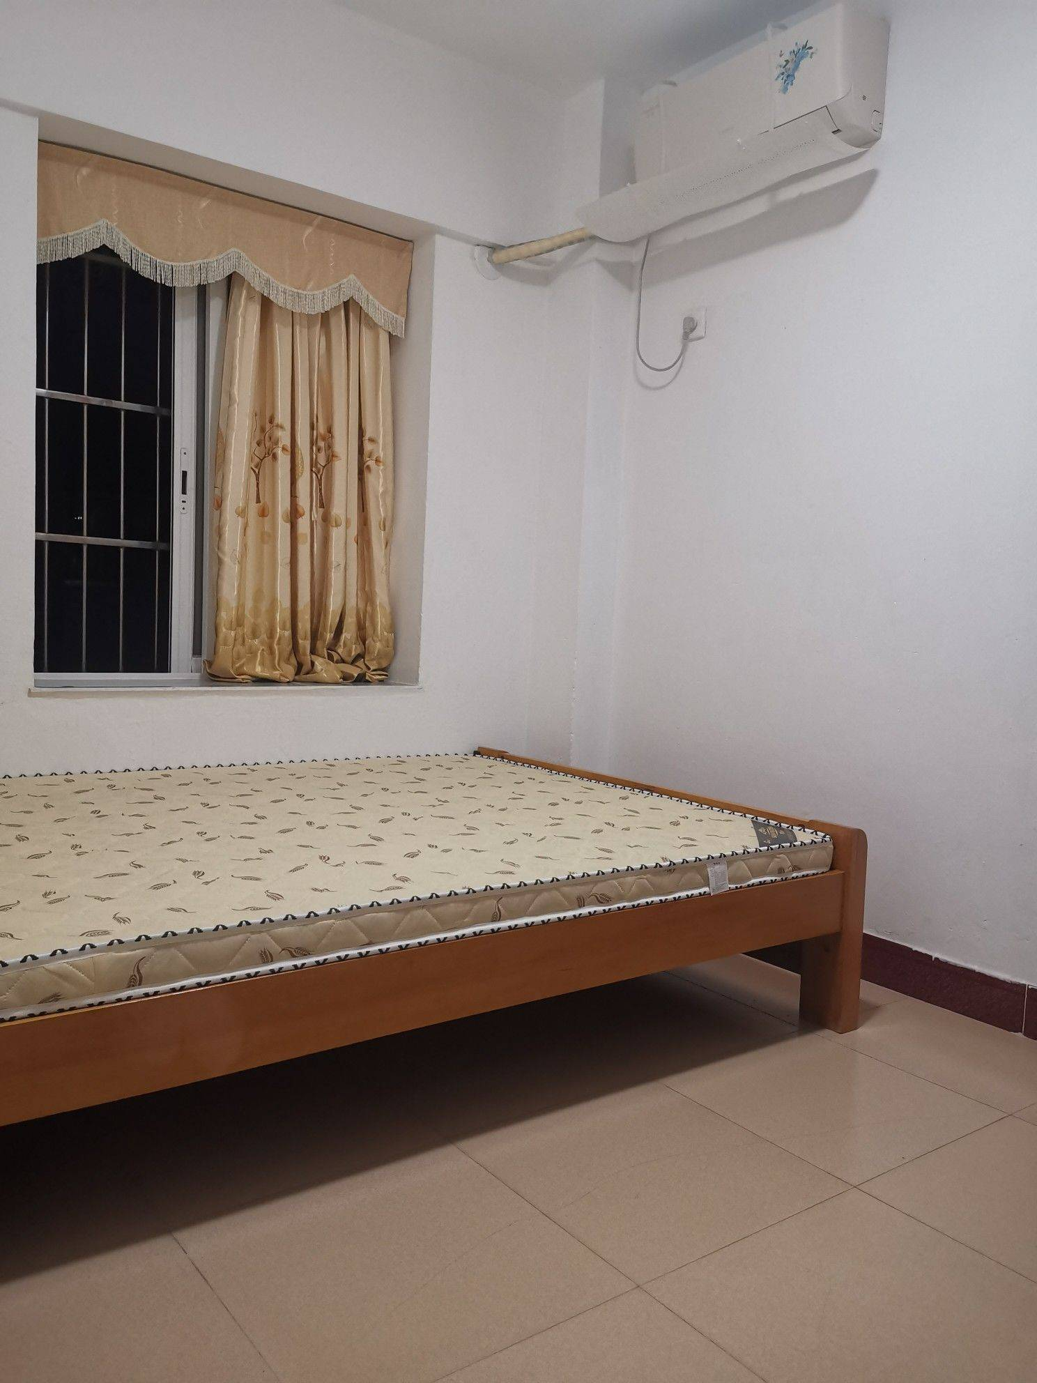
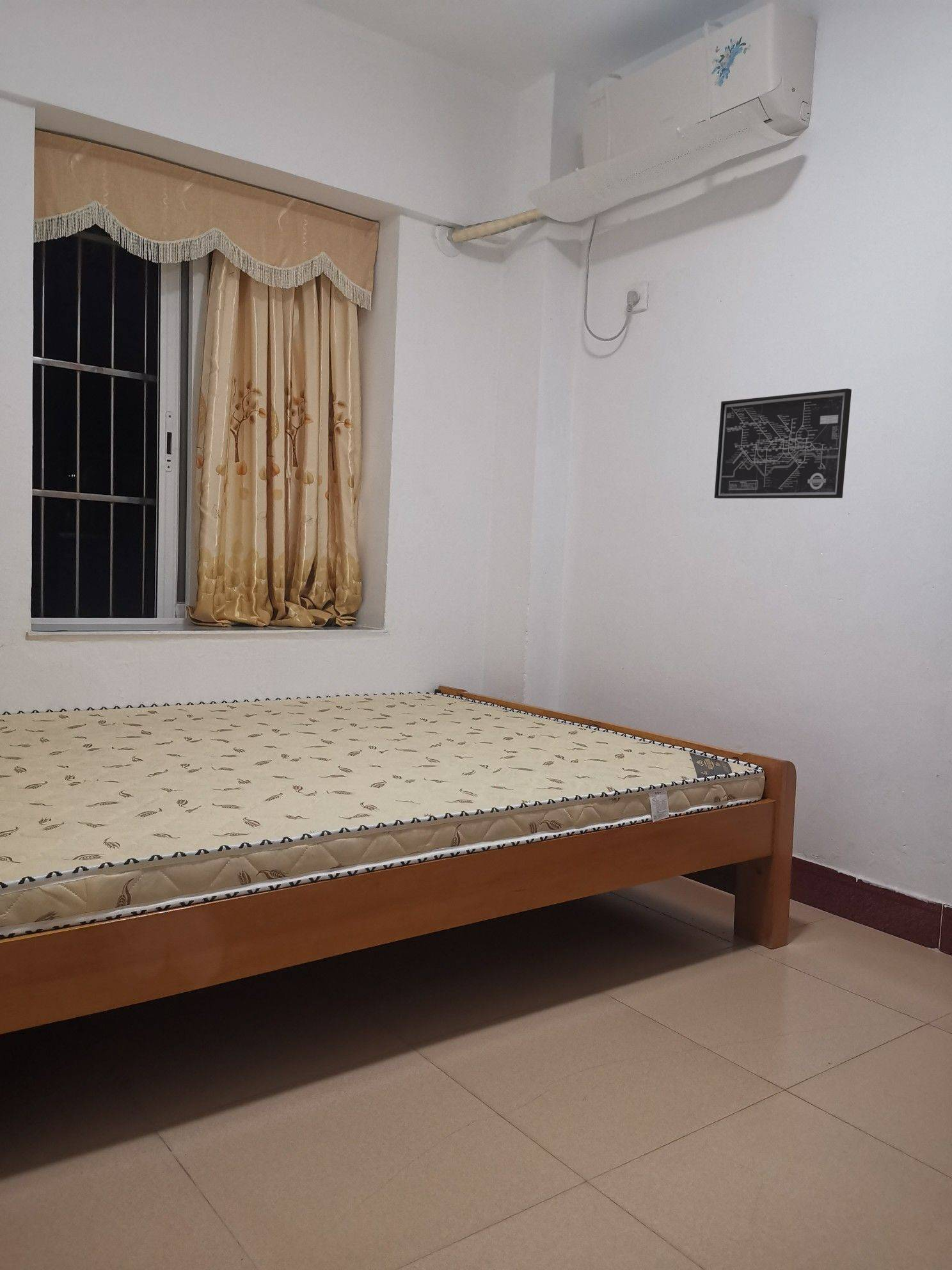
+ wall art [714,388,852,499]
